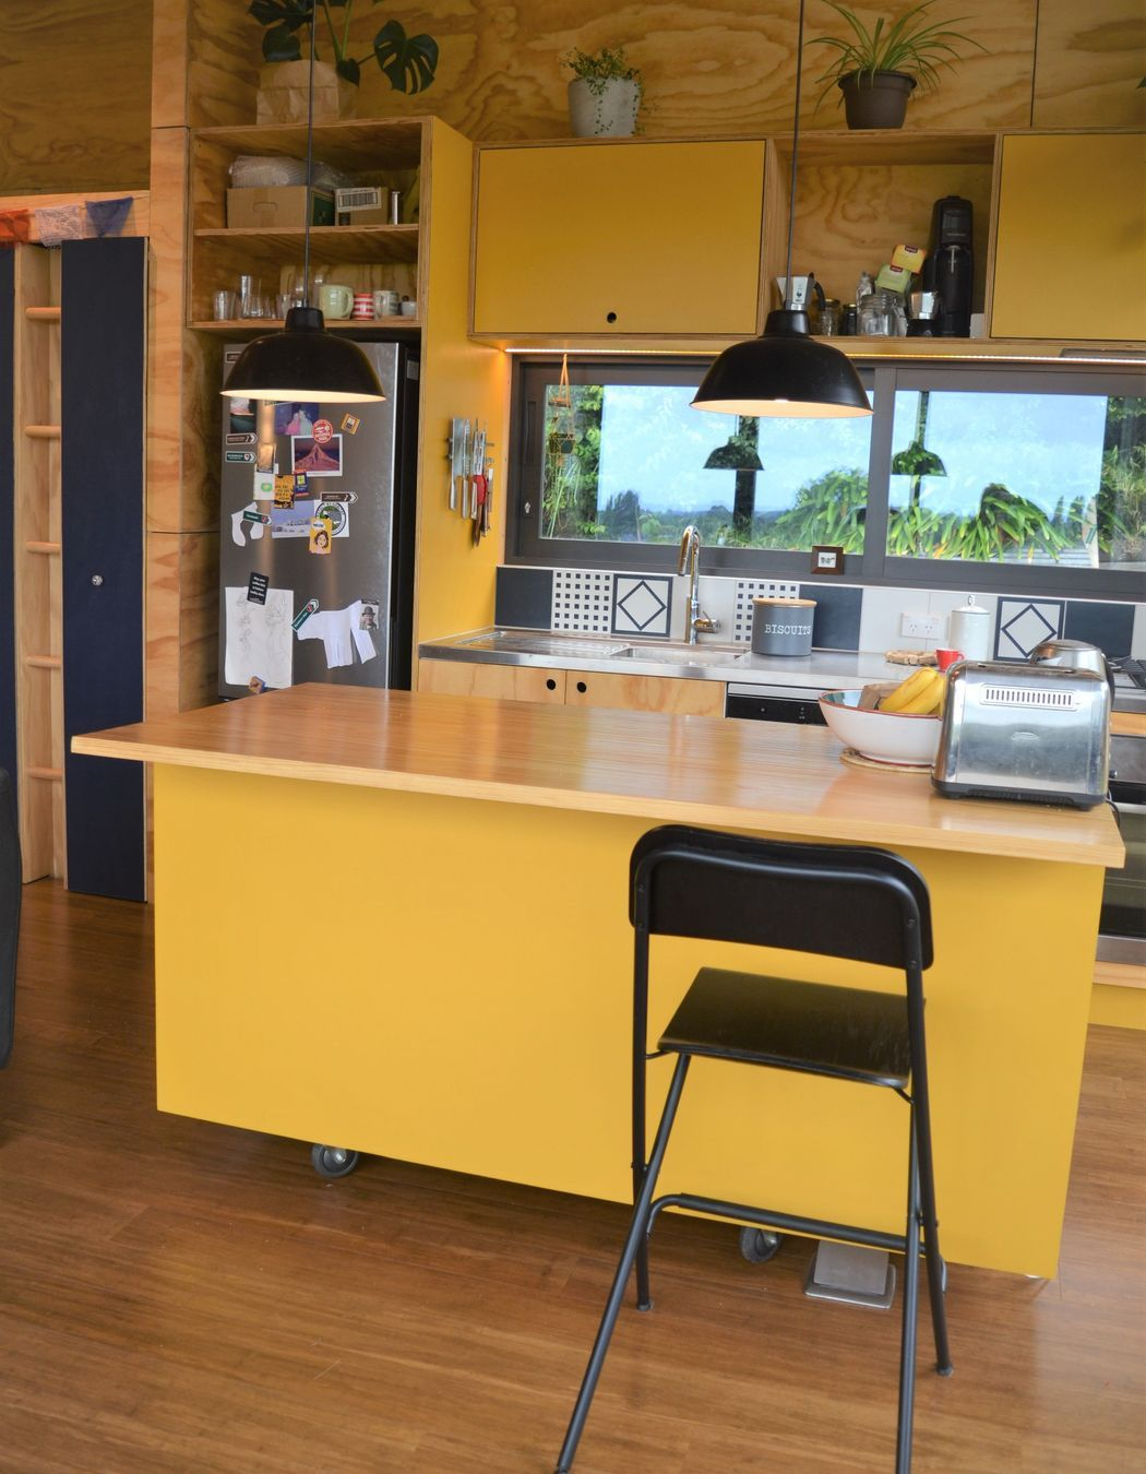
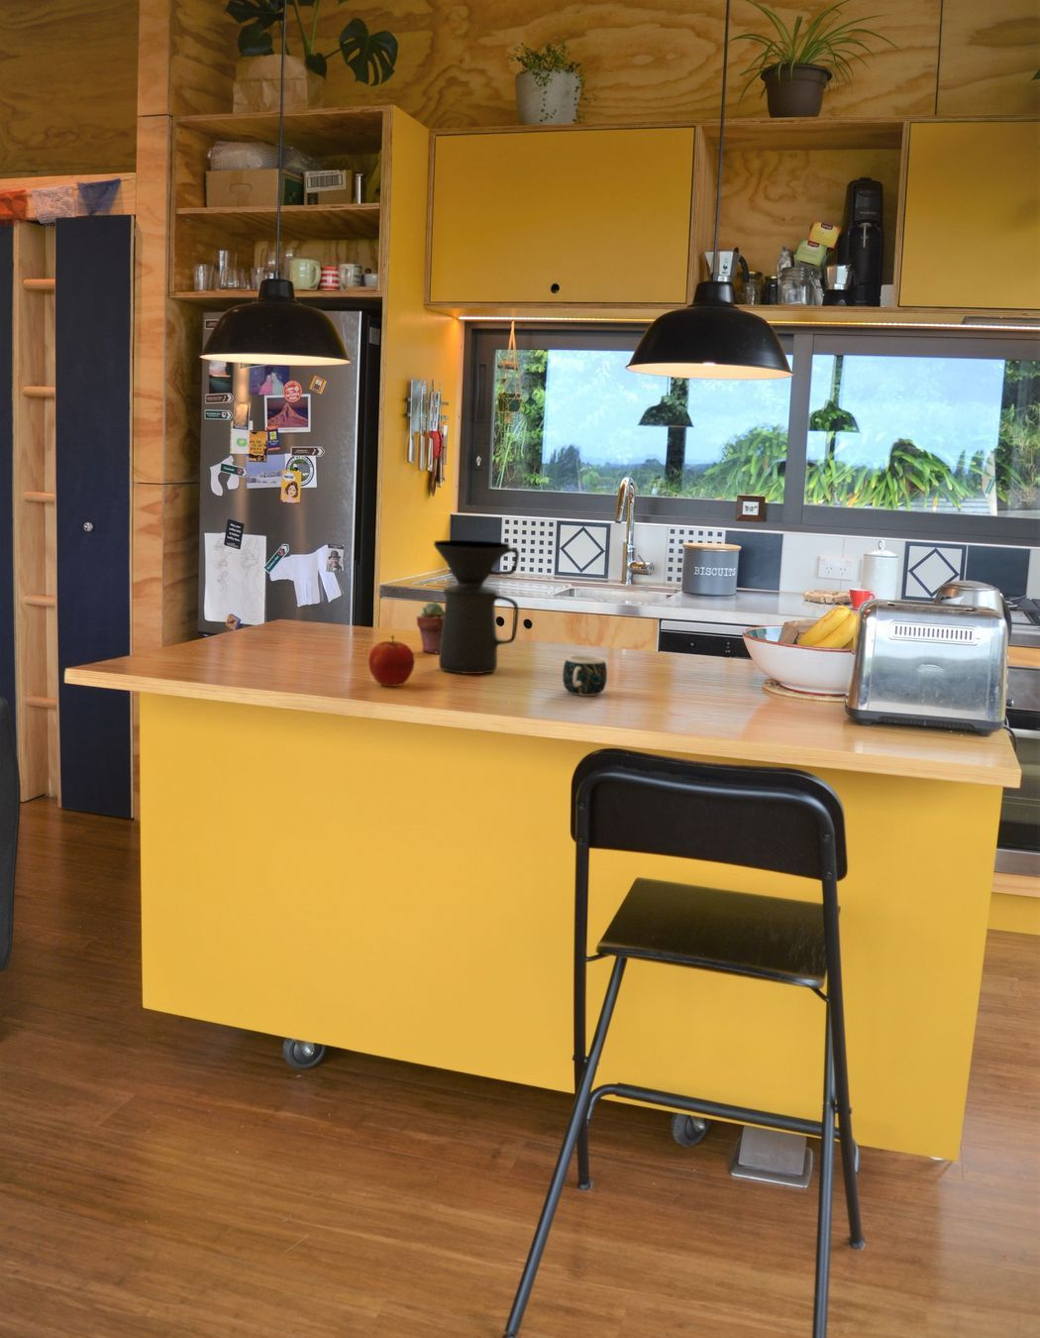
+ coffee maker [433,539,520,674]
+ potted succulent [416,601,445,654]
+ mug [561,654,608,697]
+ apple [367,634,416,687]
